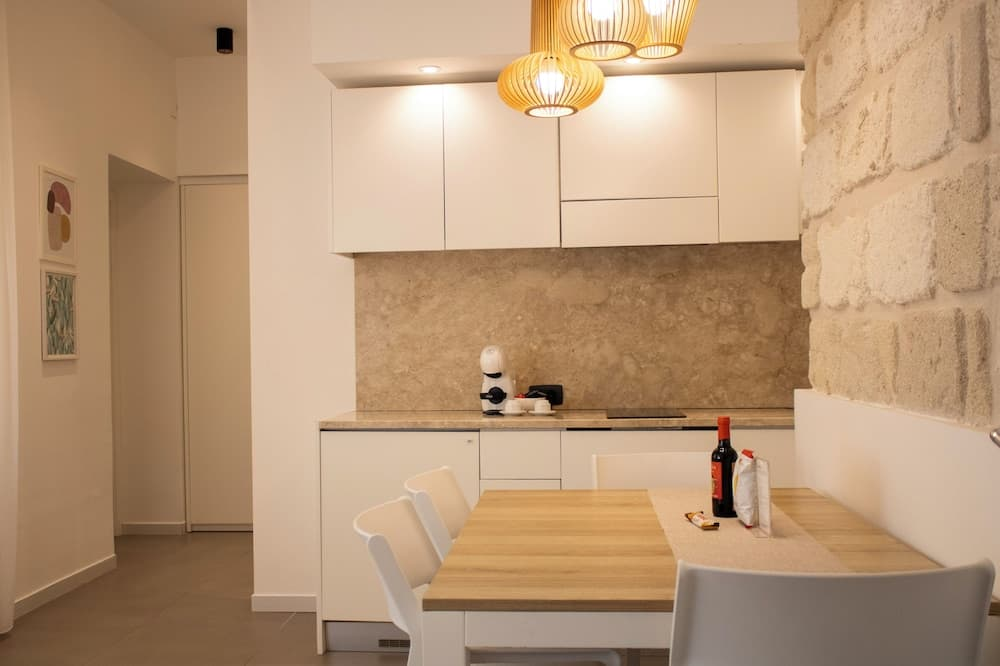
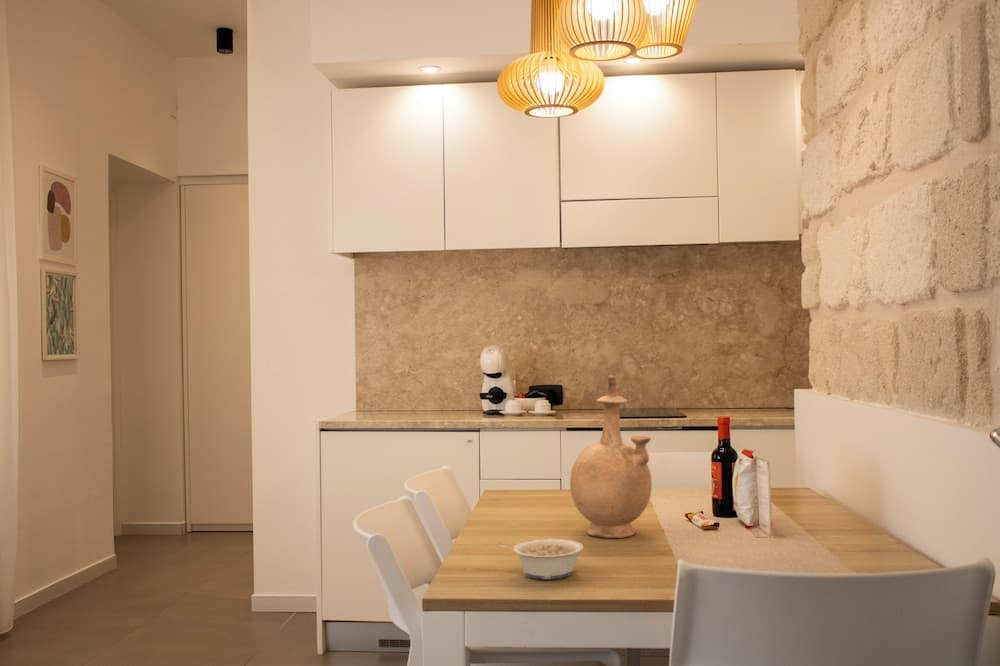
+ vase [569,375,653,539]
+ legume [497,538,584,580]
